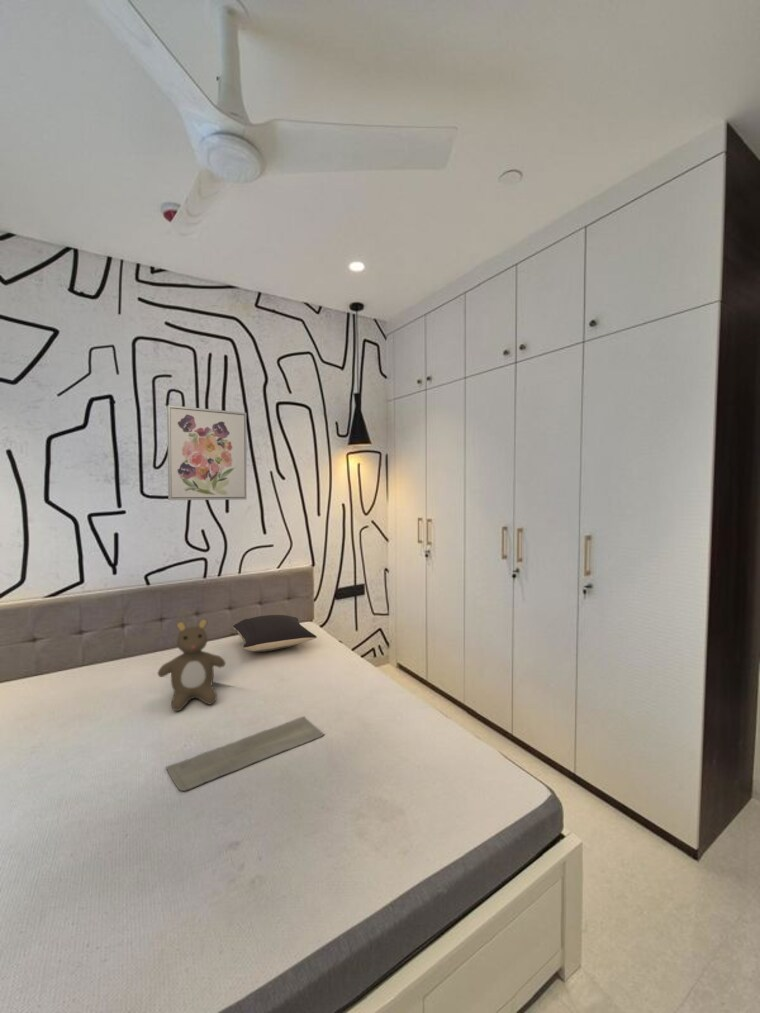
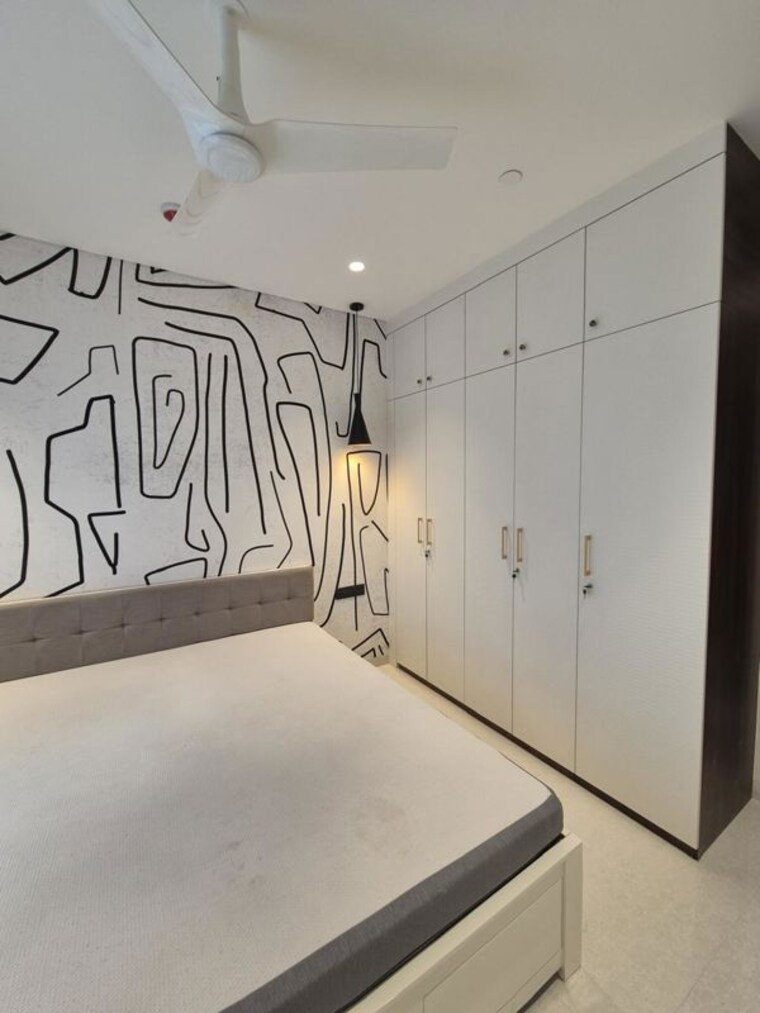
- teddy bear [157,618,226,712]
- bath mat [165,716,326,792]
- wall art [166,404,248,501]
- pillow [232,614,318,653]
